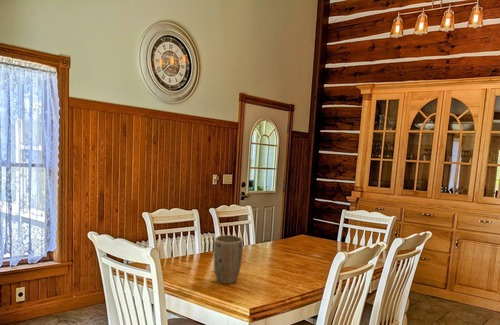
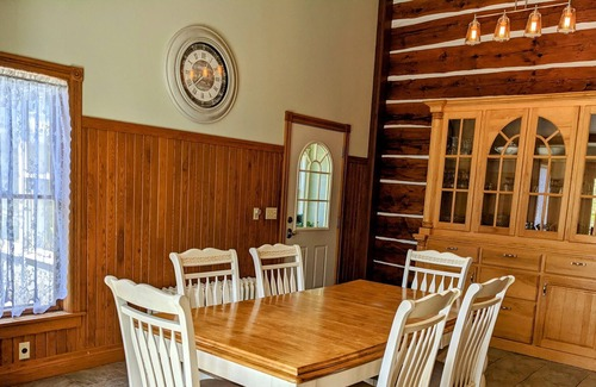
- plant pot [213,234,244,285]
